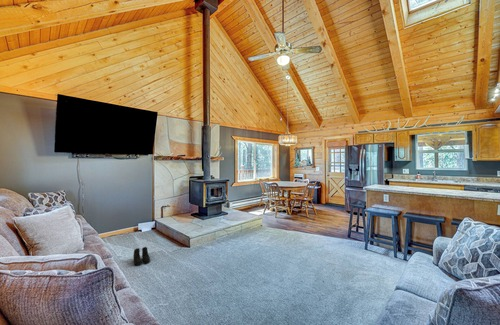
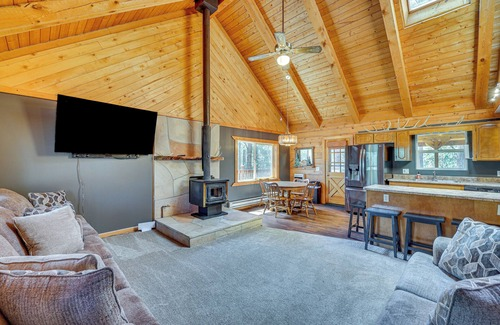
- boots [132,246,151,266]
